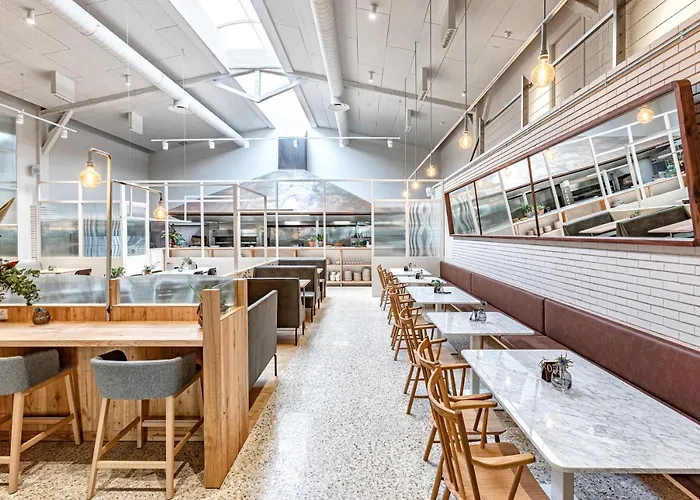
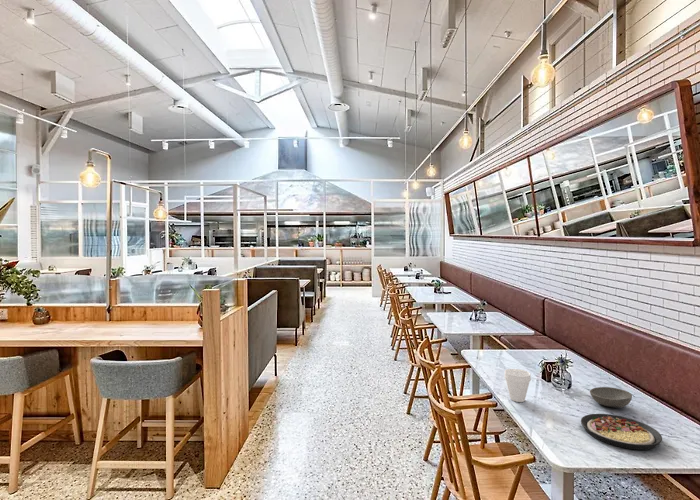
+ cup [503,368,532,403]
+ soup bowl [589,386,633,409]
+ plate [580,413,663,451]
